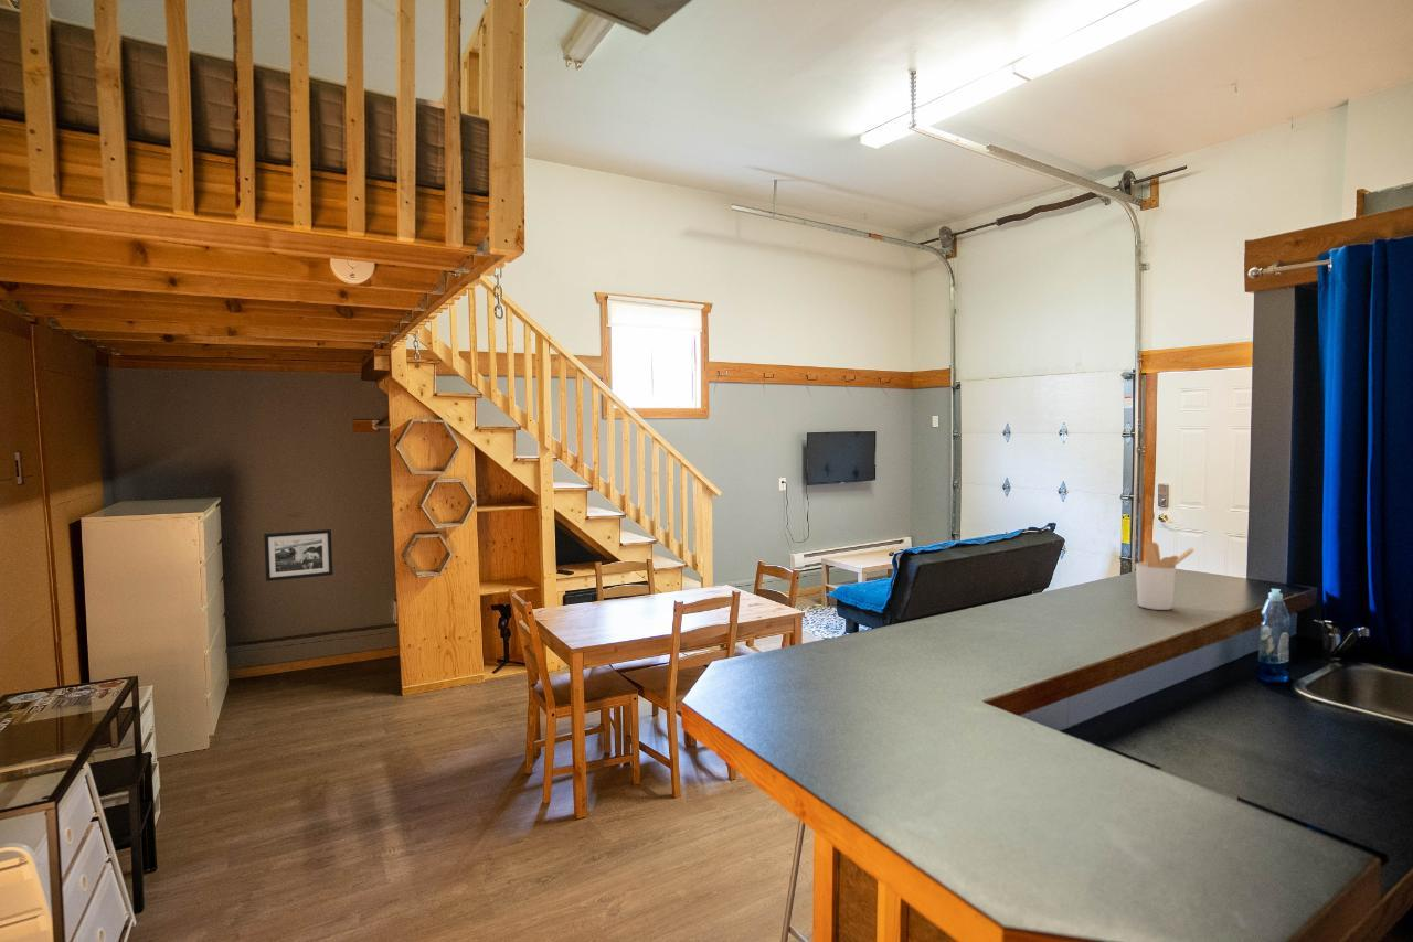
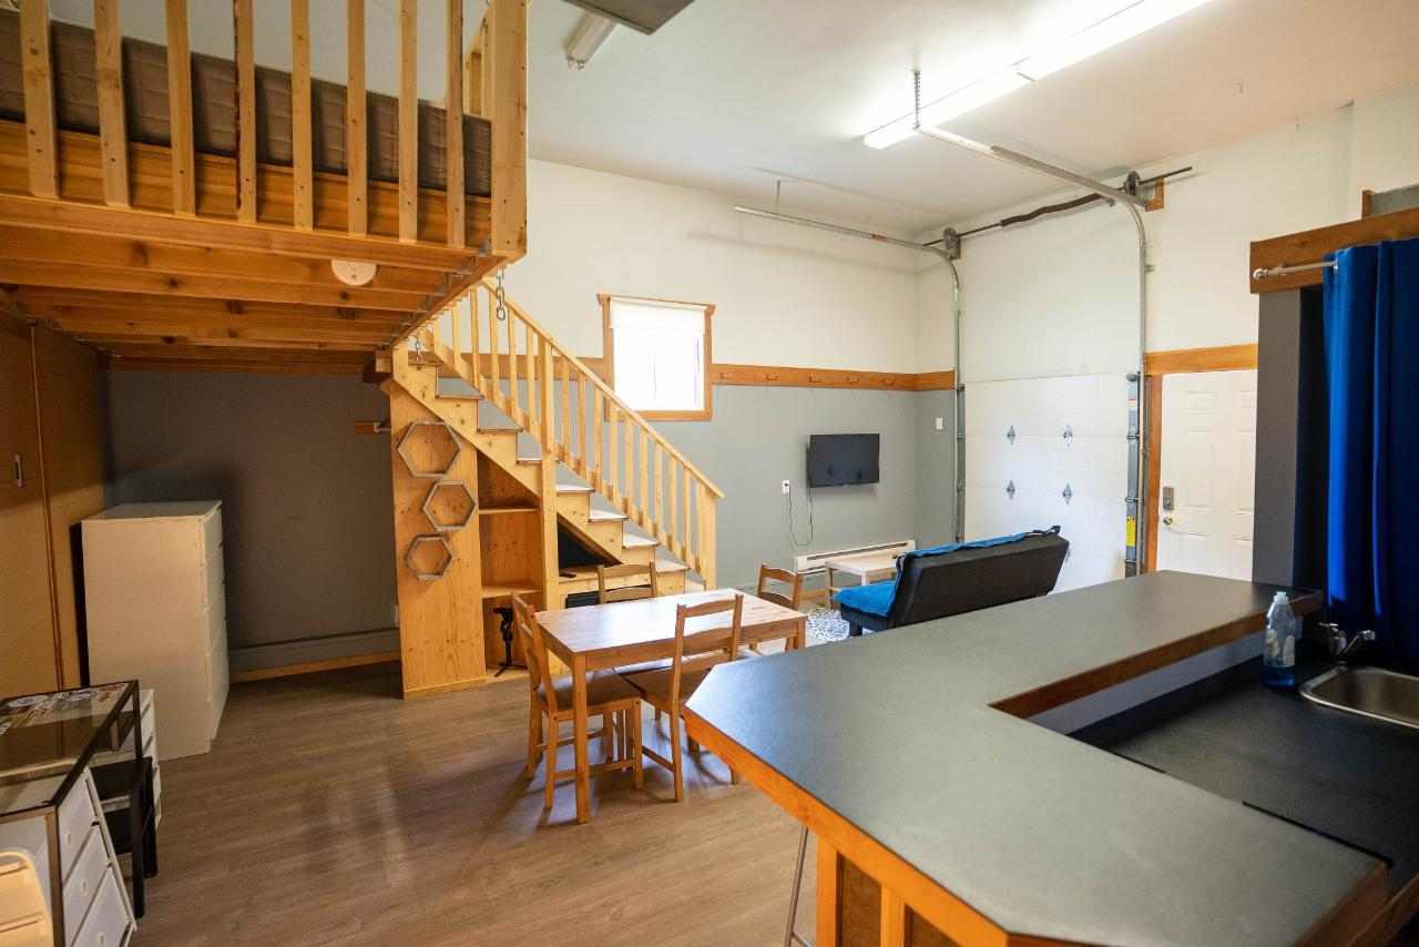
- picture frame [263,528,334,582]
- utensil holder [1135,542,1196,611]
